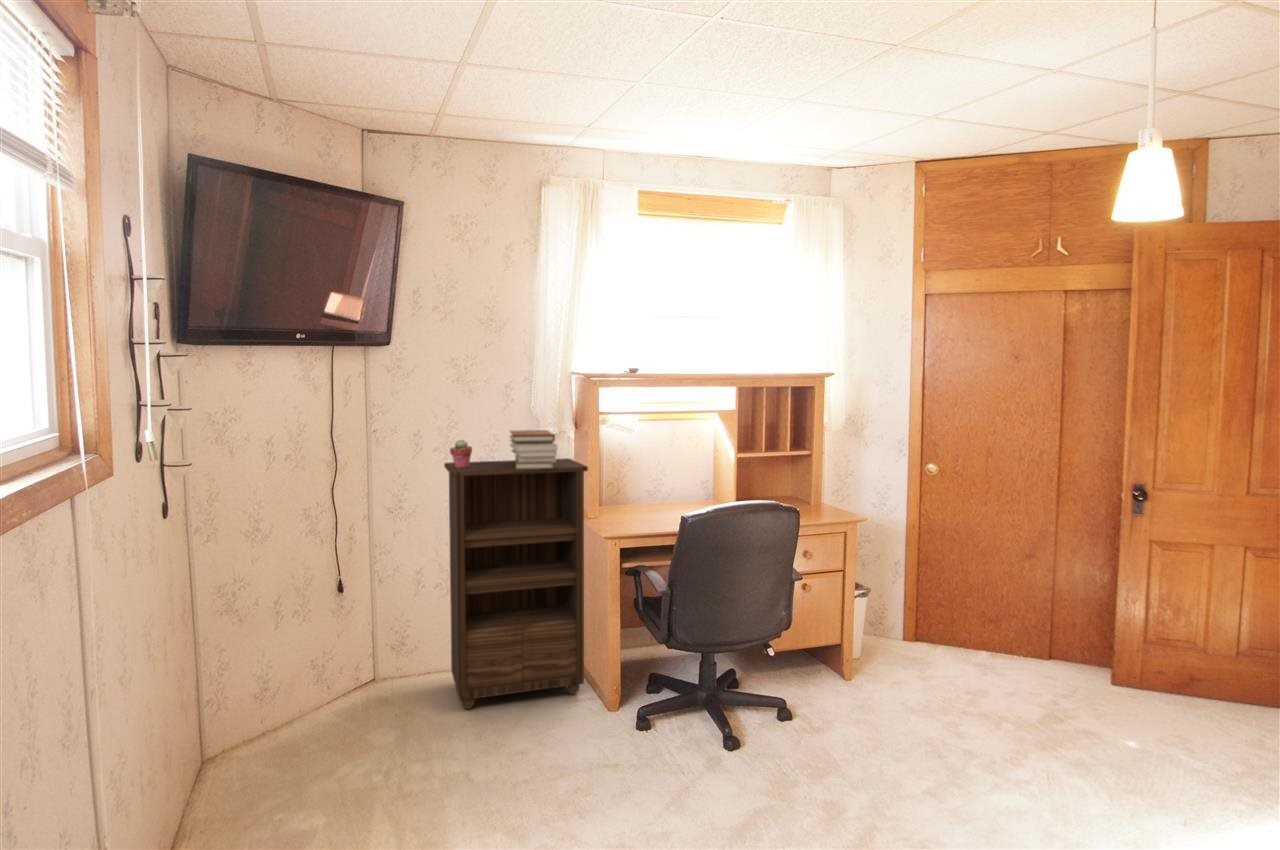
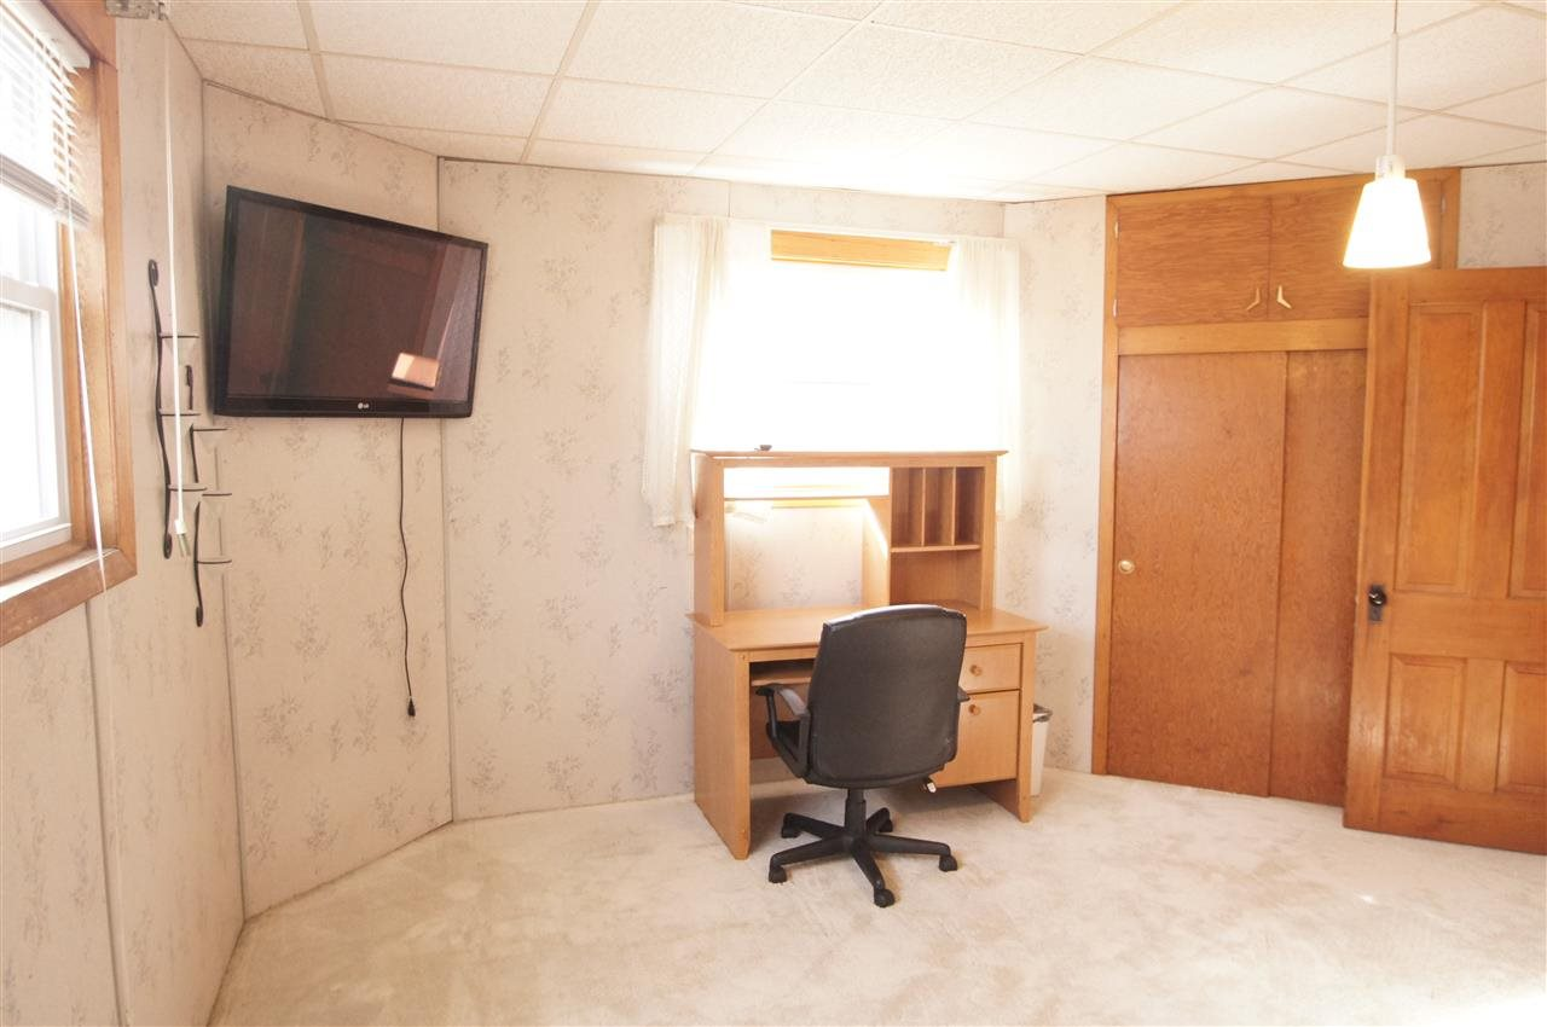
- book stack [508,429,558,469]
- bookshelf [443,457,589,710]
- potted succulent [449,438,473,468]
